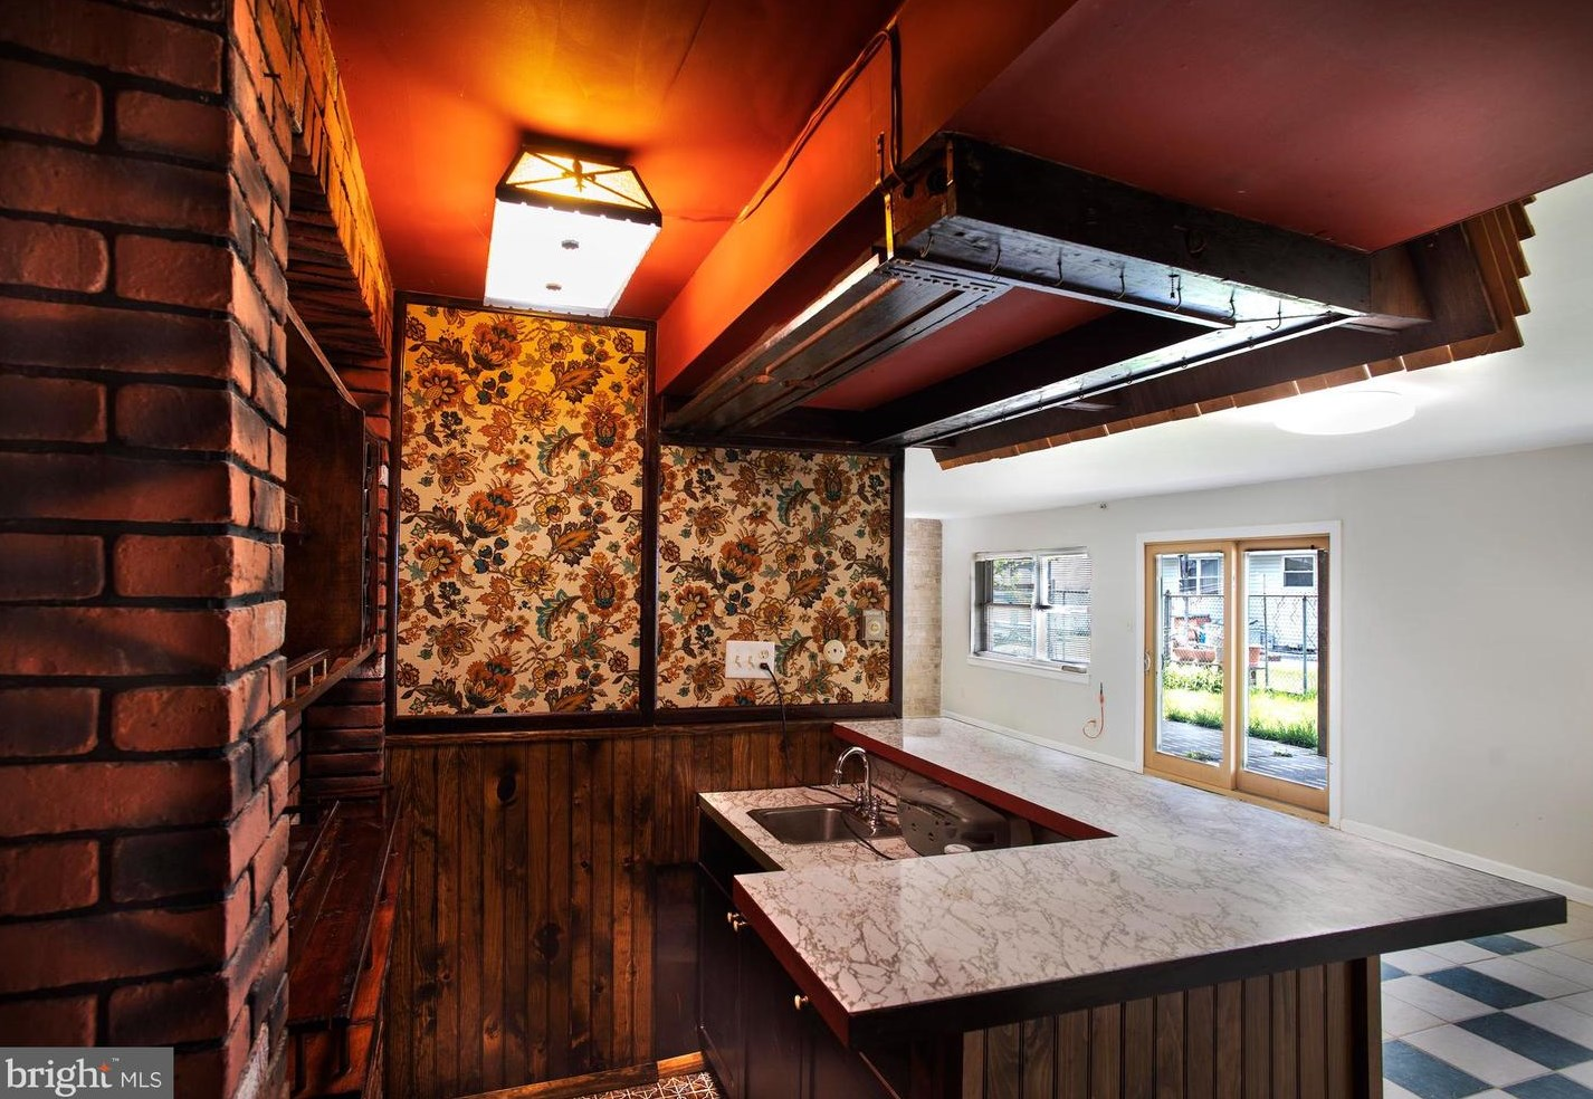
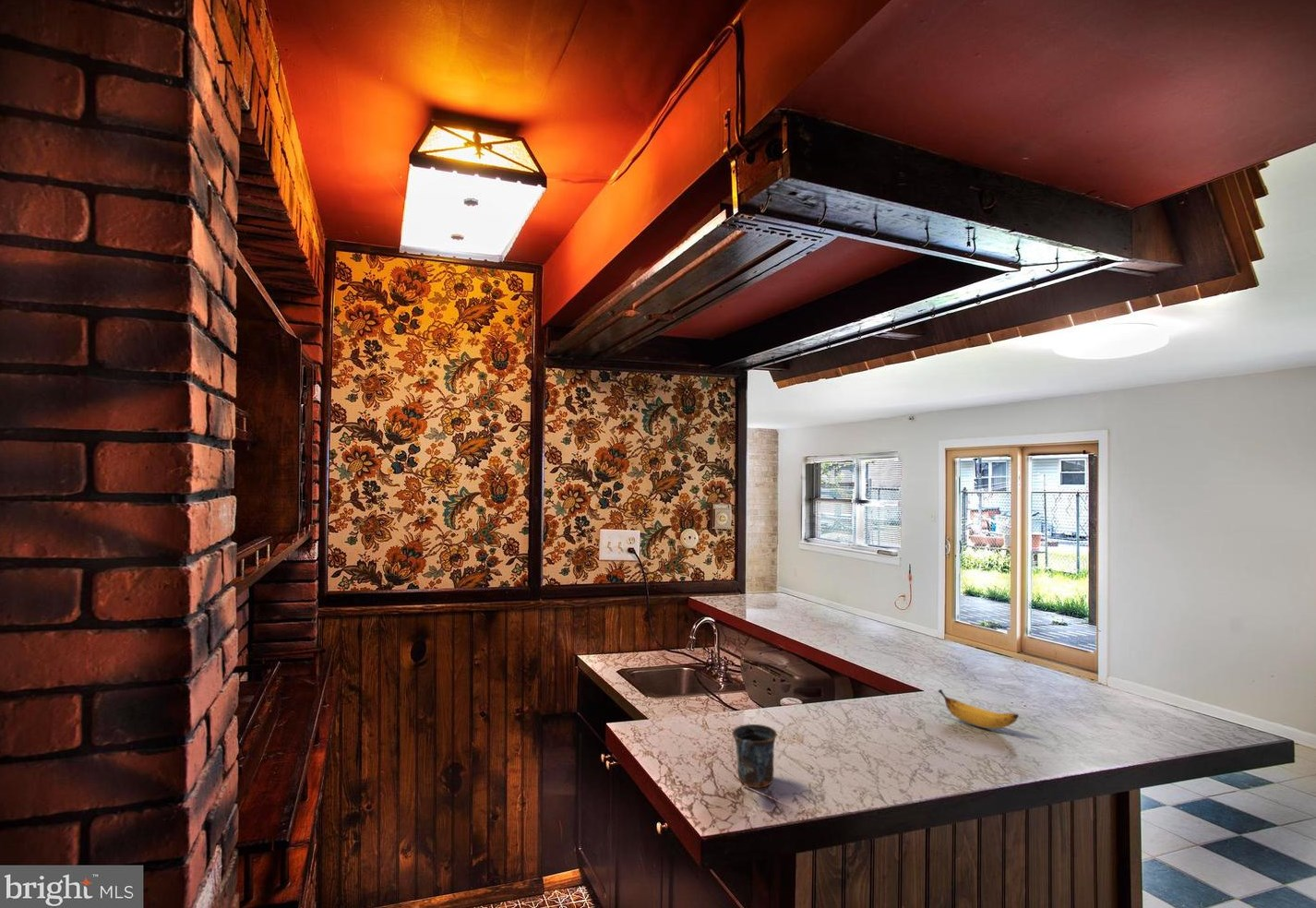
+ mug [731,723,778,789]
+ banana [937,688,1020,729]
